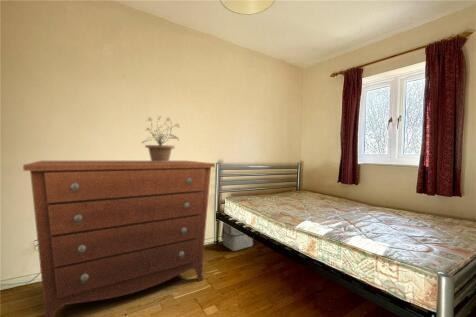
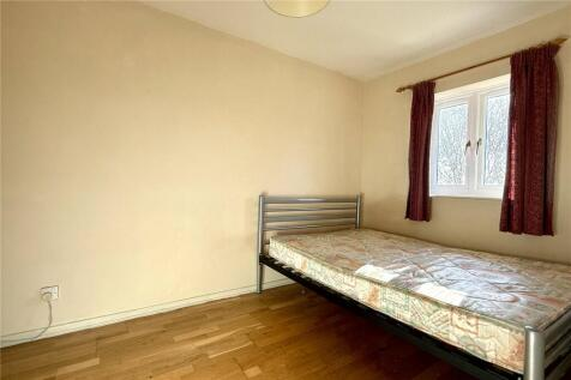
- dresser [22,160,216,317]
- potted plant [141,115,180,162]
- backpack [220,221,254,252]
